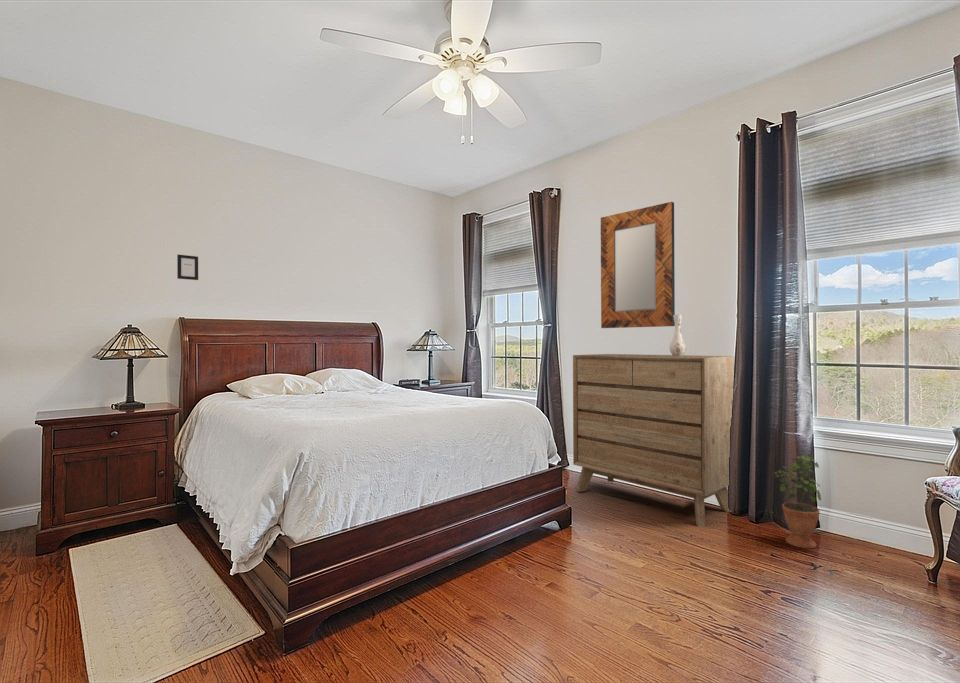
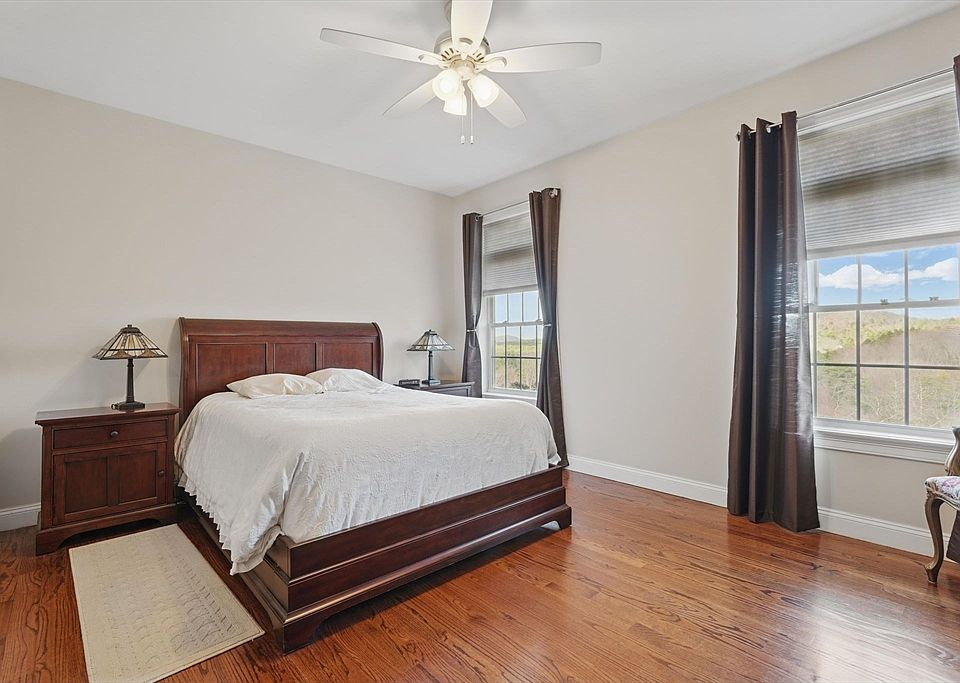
- dresser [572,353,735,528]
- potted plant [773,450,822,549]
- home mirror [600,201,676,329]
- picture frame [176,254,199,281]
- vase [669,314,687,356]
